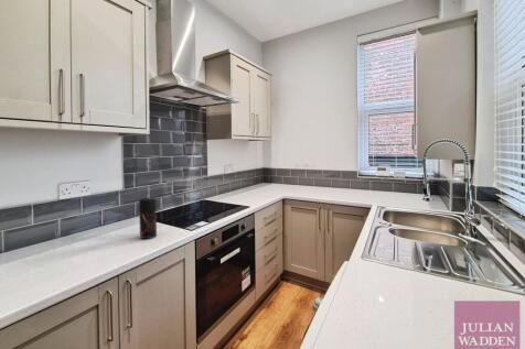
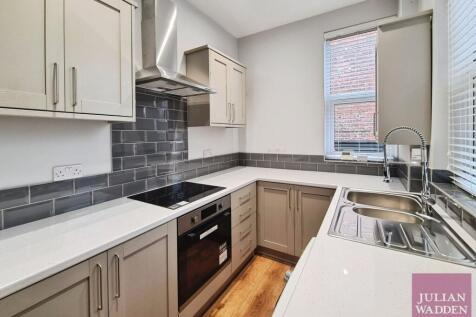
- pepper grinder [138,197,158,240]
